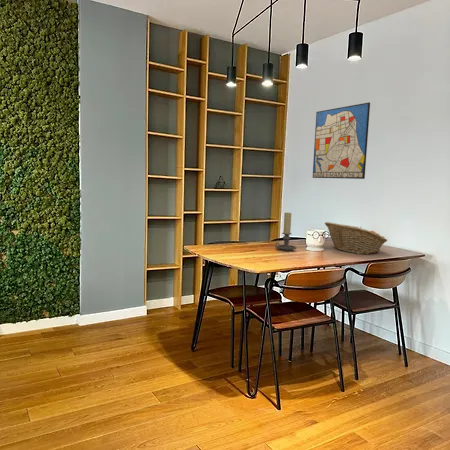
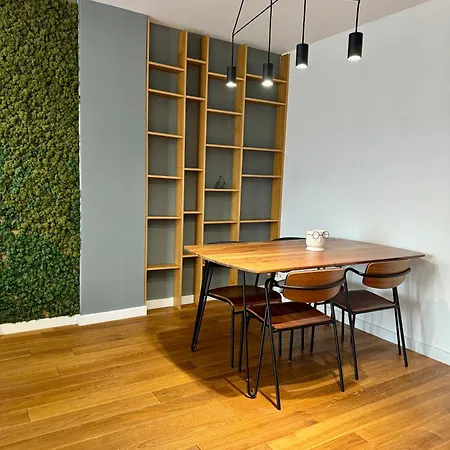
- fruit basket [324,221,388,255]
- candle holder [275,212,297,252]
- wall art [312,102,371,180]
